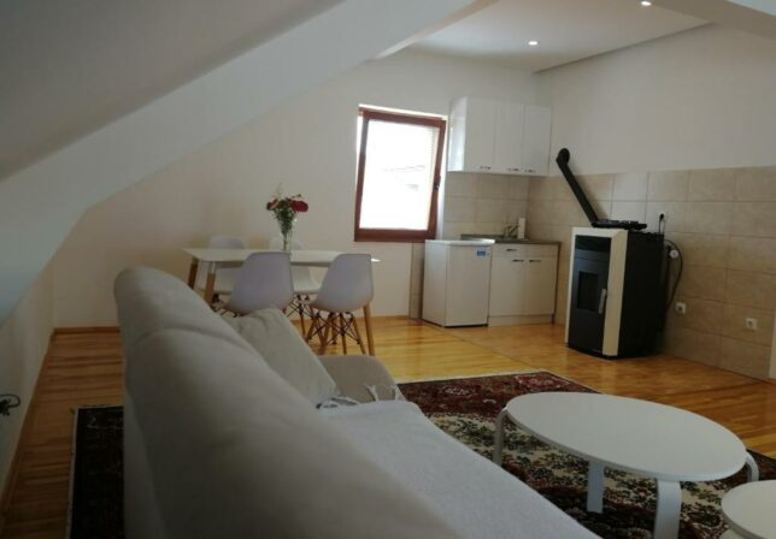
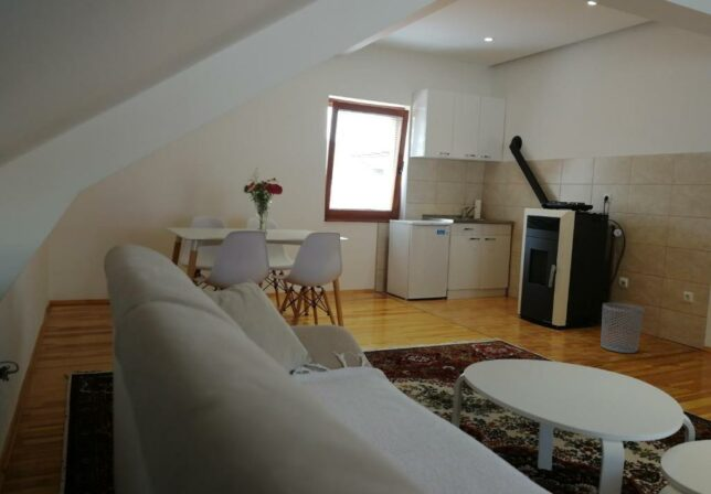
+ waste bin [599,301,645,354]
